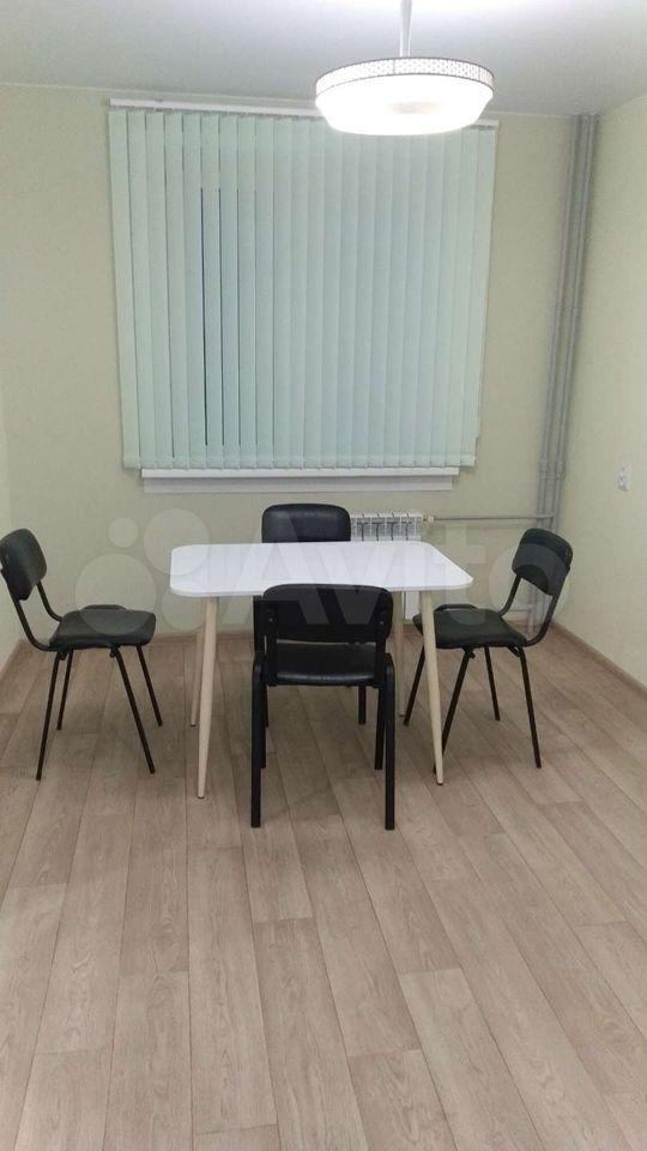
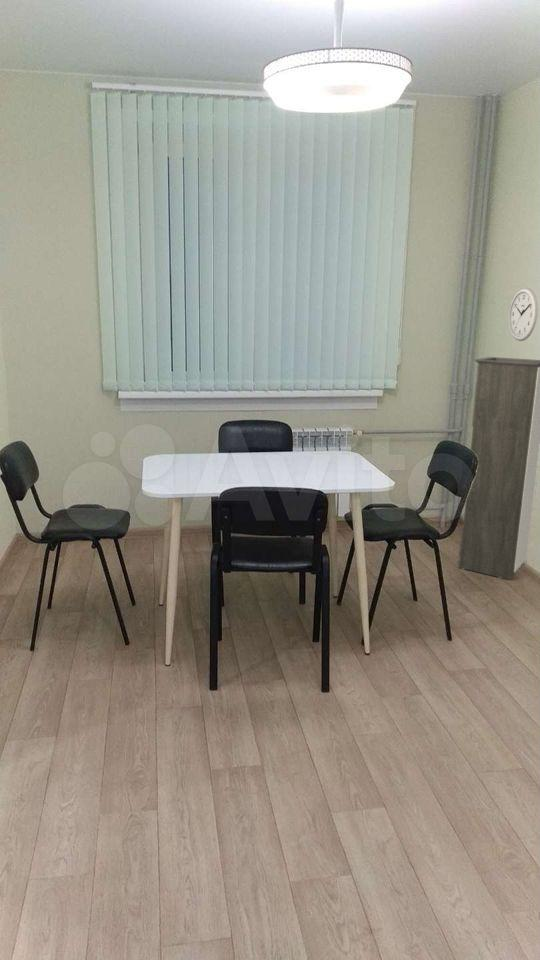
+ storage cabinet [457,356,540,580]
+ wall clock [508,286,539,342]
